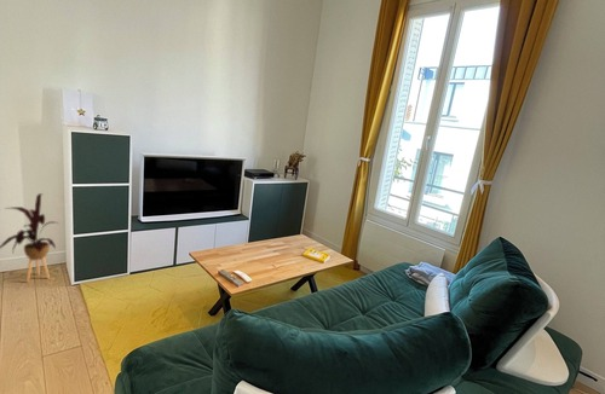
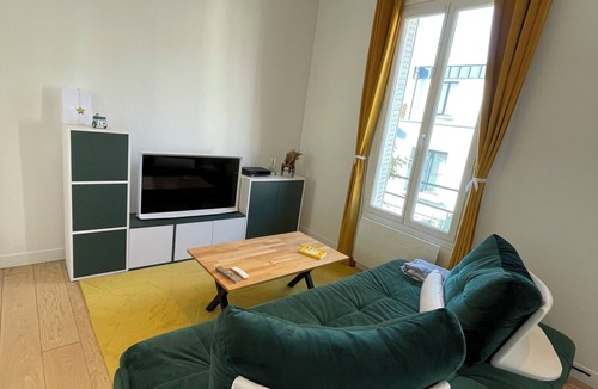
- house plant [0,192,60,283]
